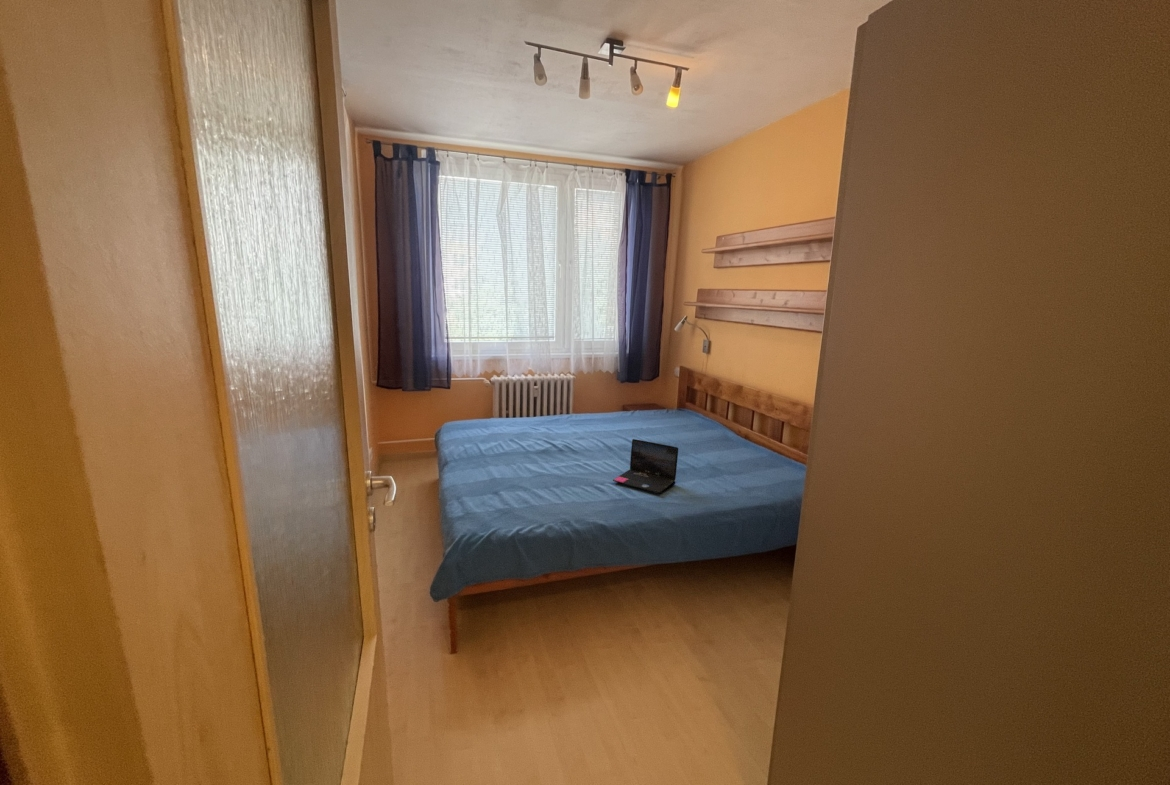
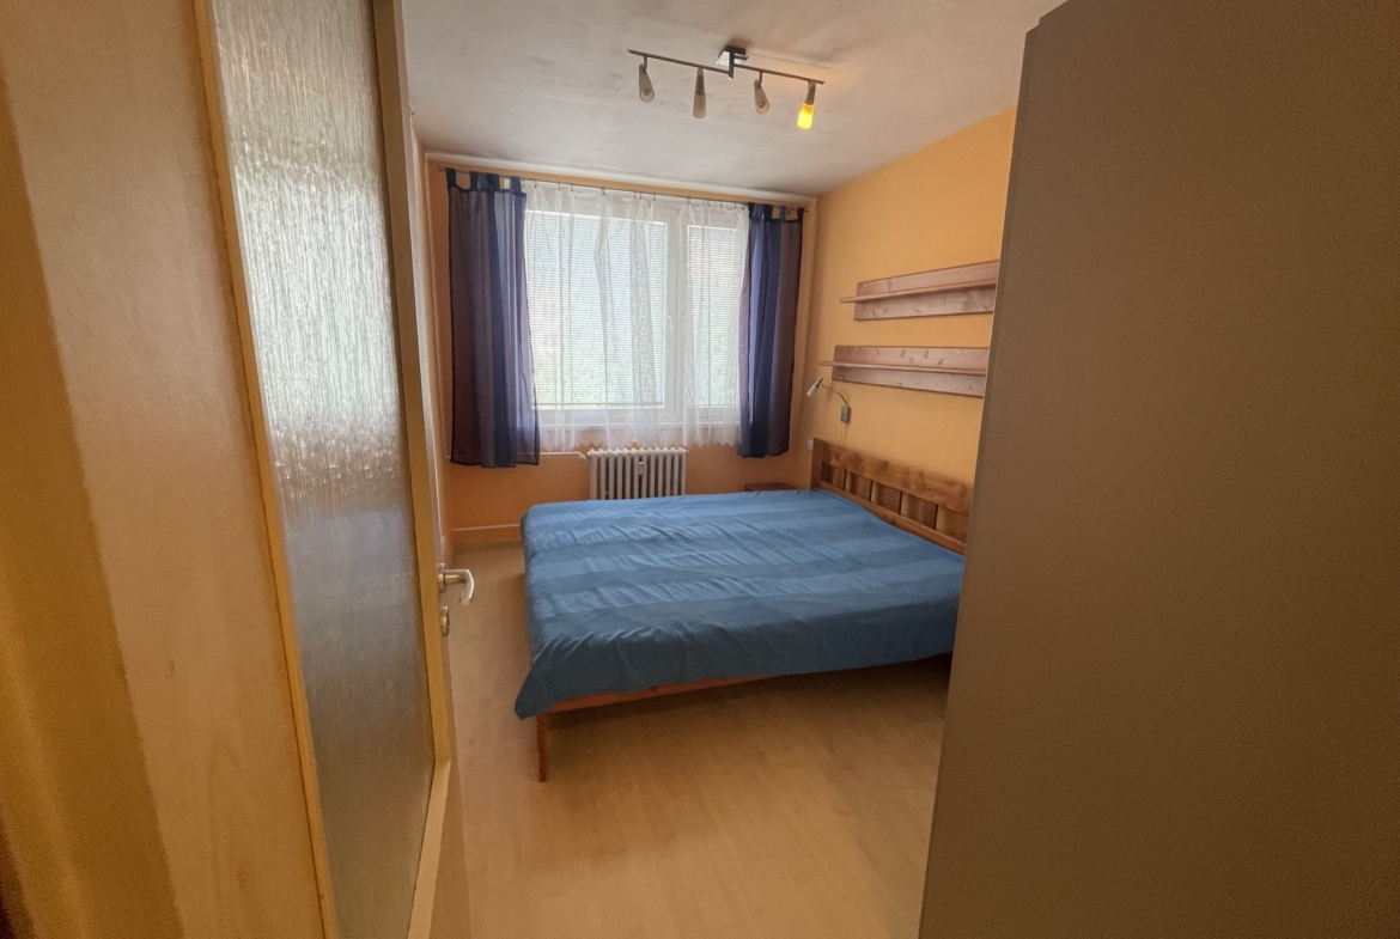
- laptop [612,438,679,494]
